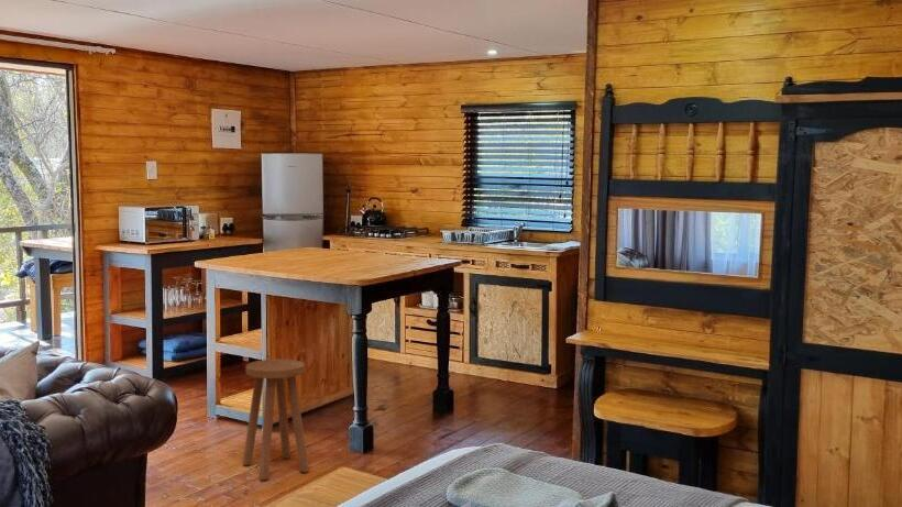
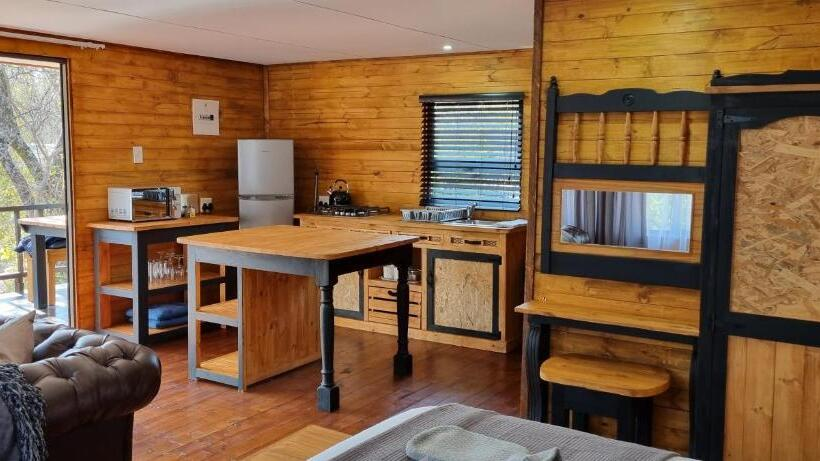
- stool [242,359,310,481]
